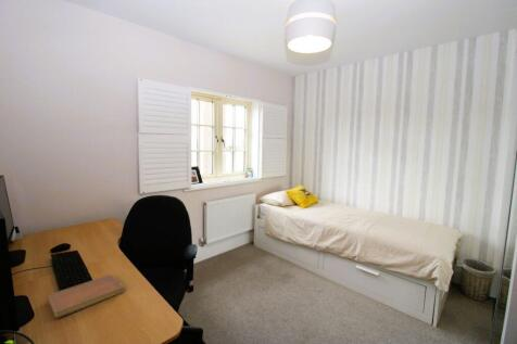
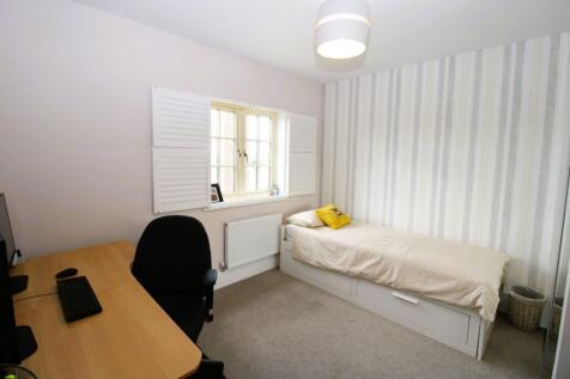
- notebook [47,273,125,319]
